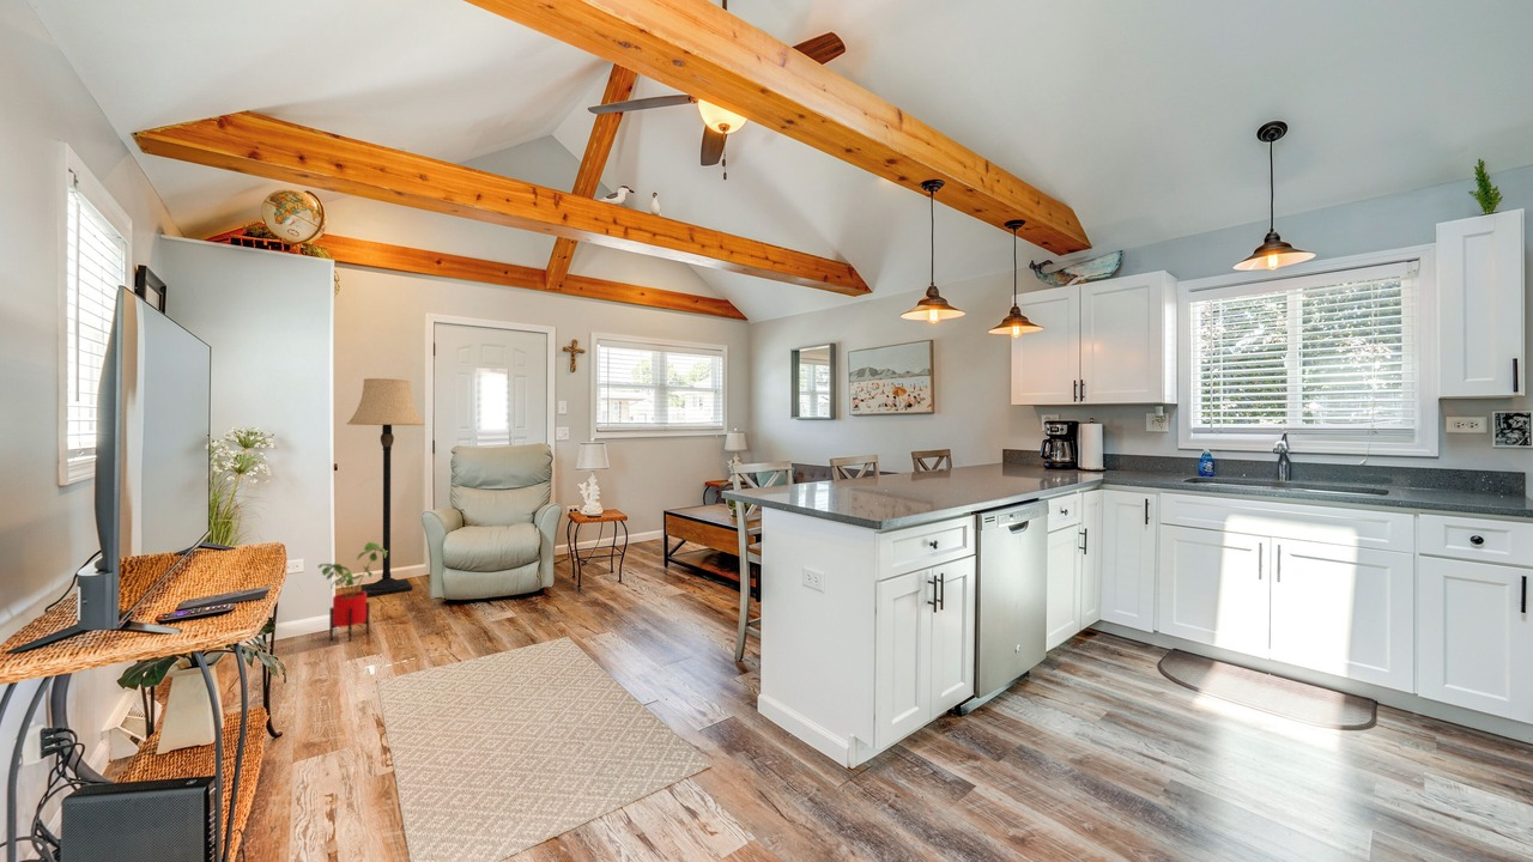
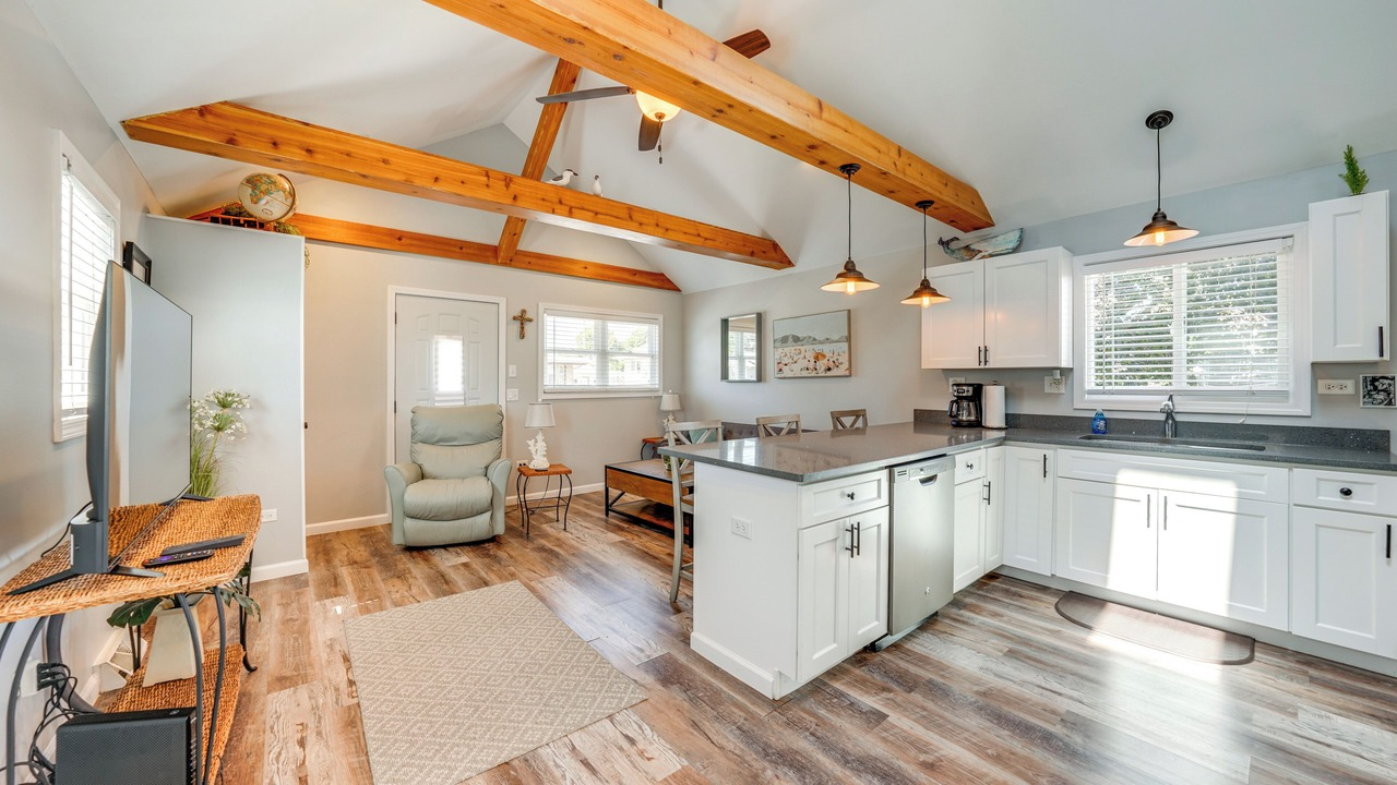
- house plant [317,541,388,642]
- lamp [345,377,426,597]
